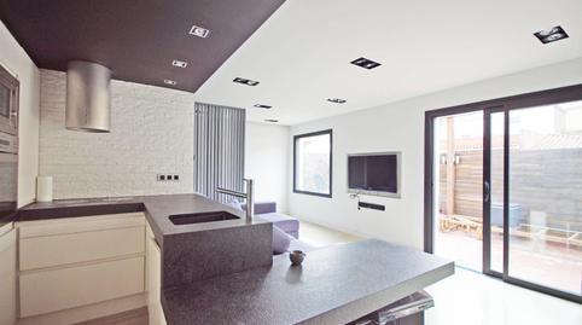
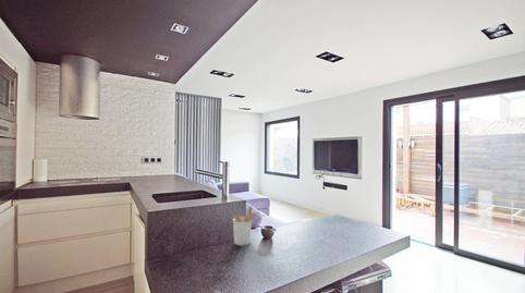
+ utensil holder [231,205,260,247]
